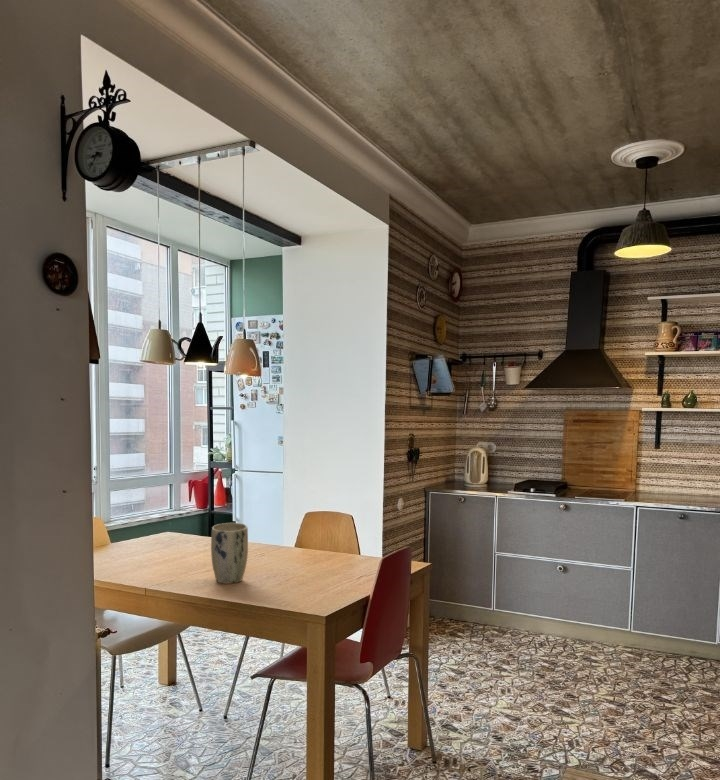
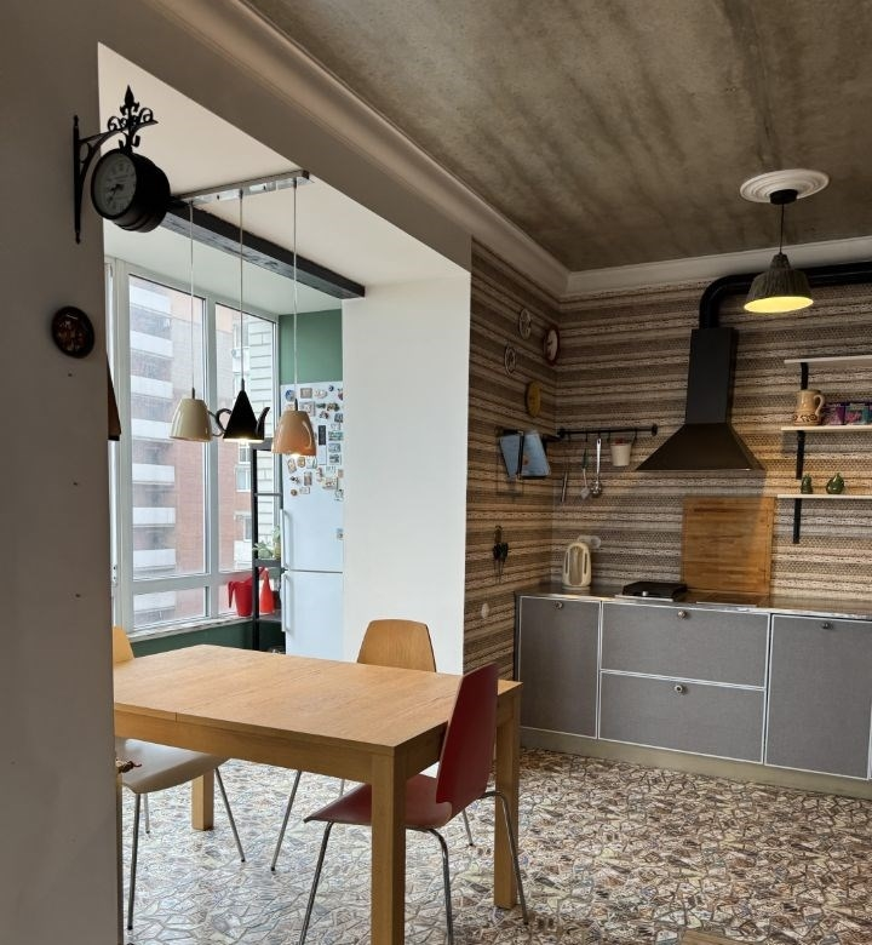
- plant pot [210,522,249,585]
